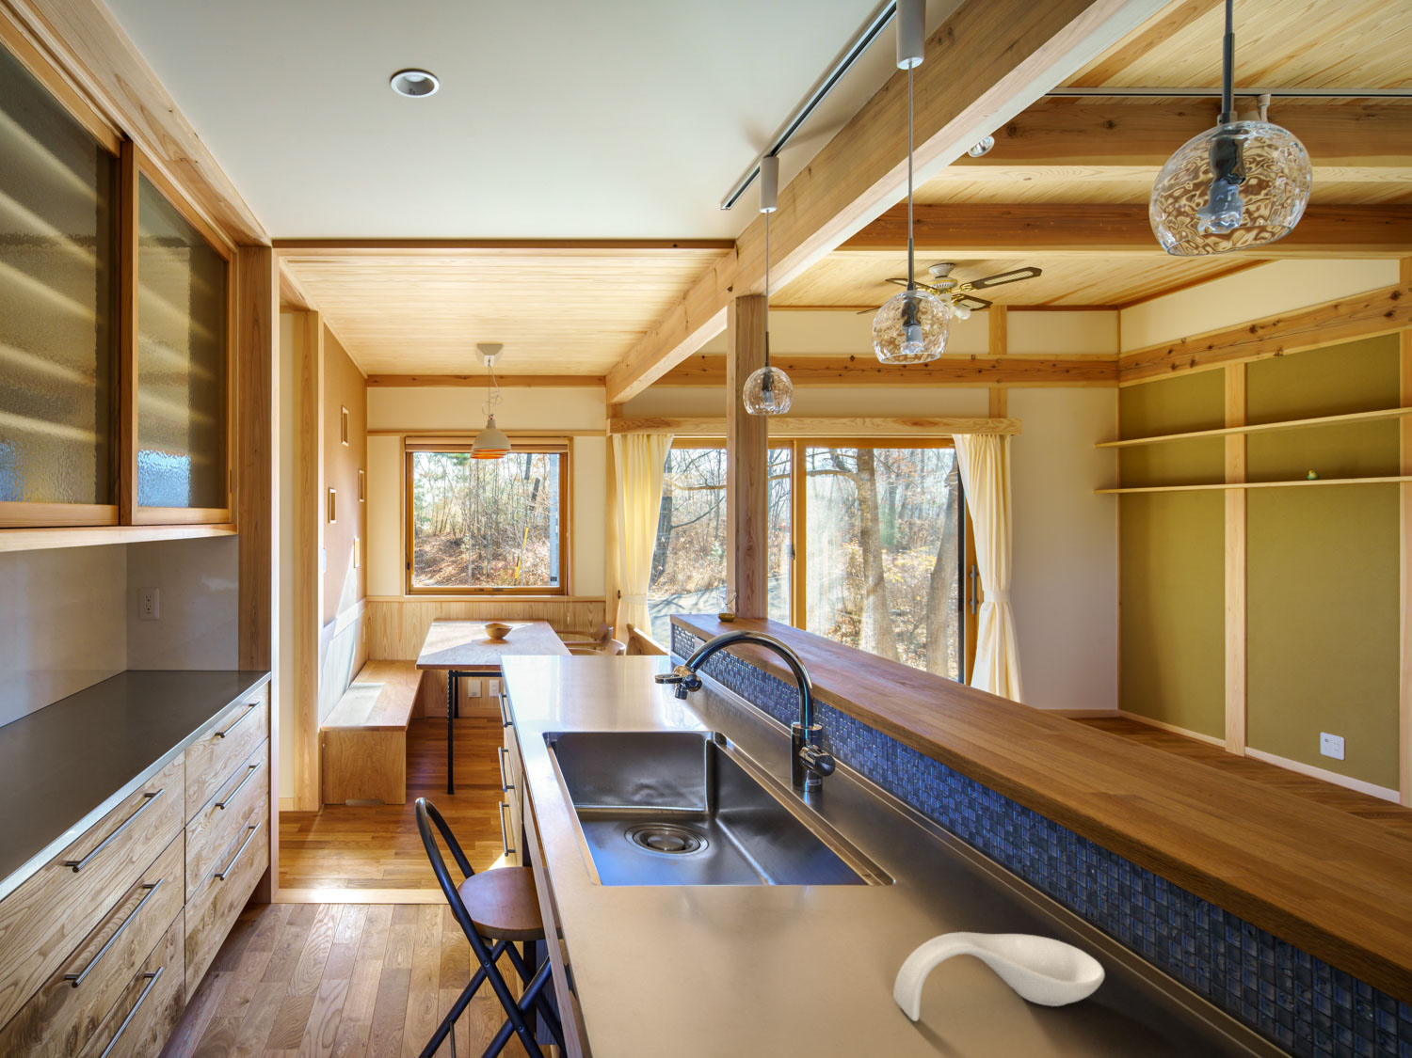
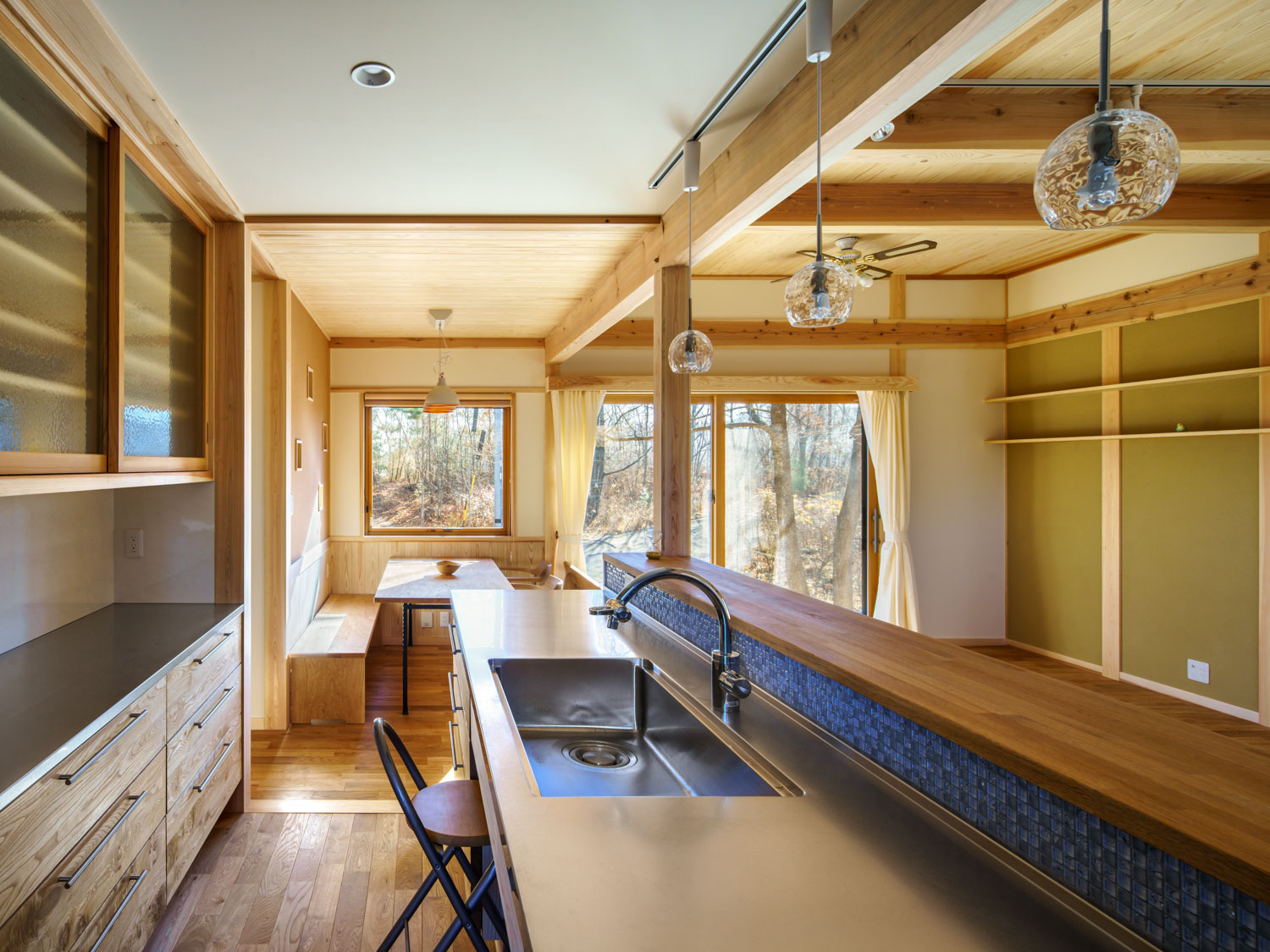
- spoon rest [893,931,1106,1022]
